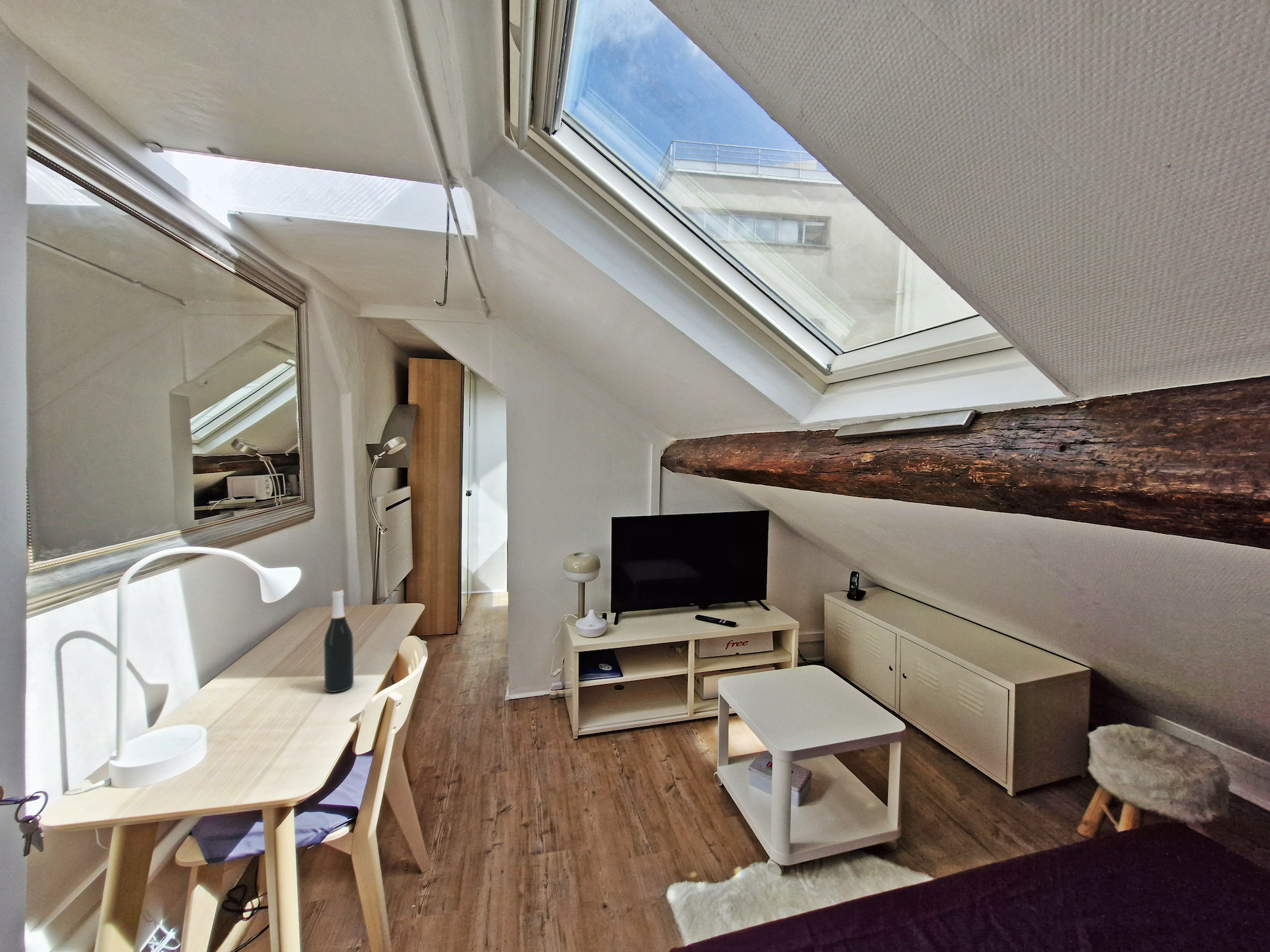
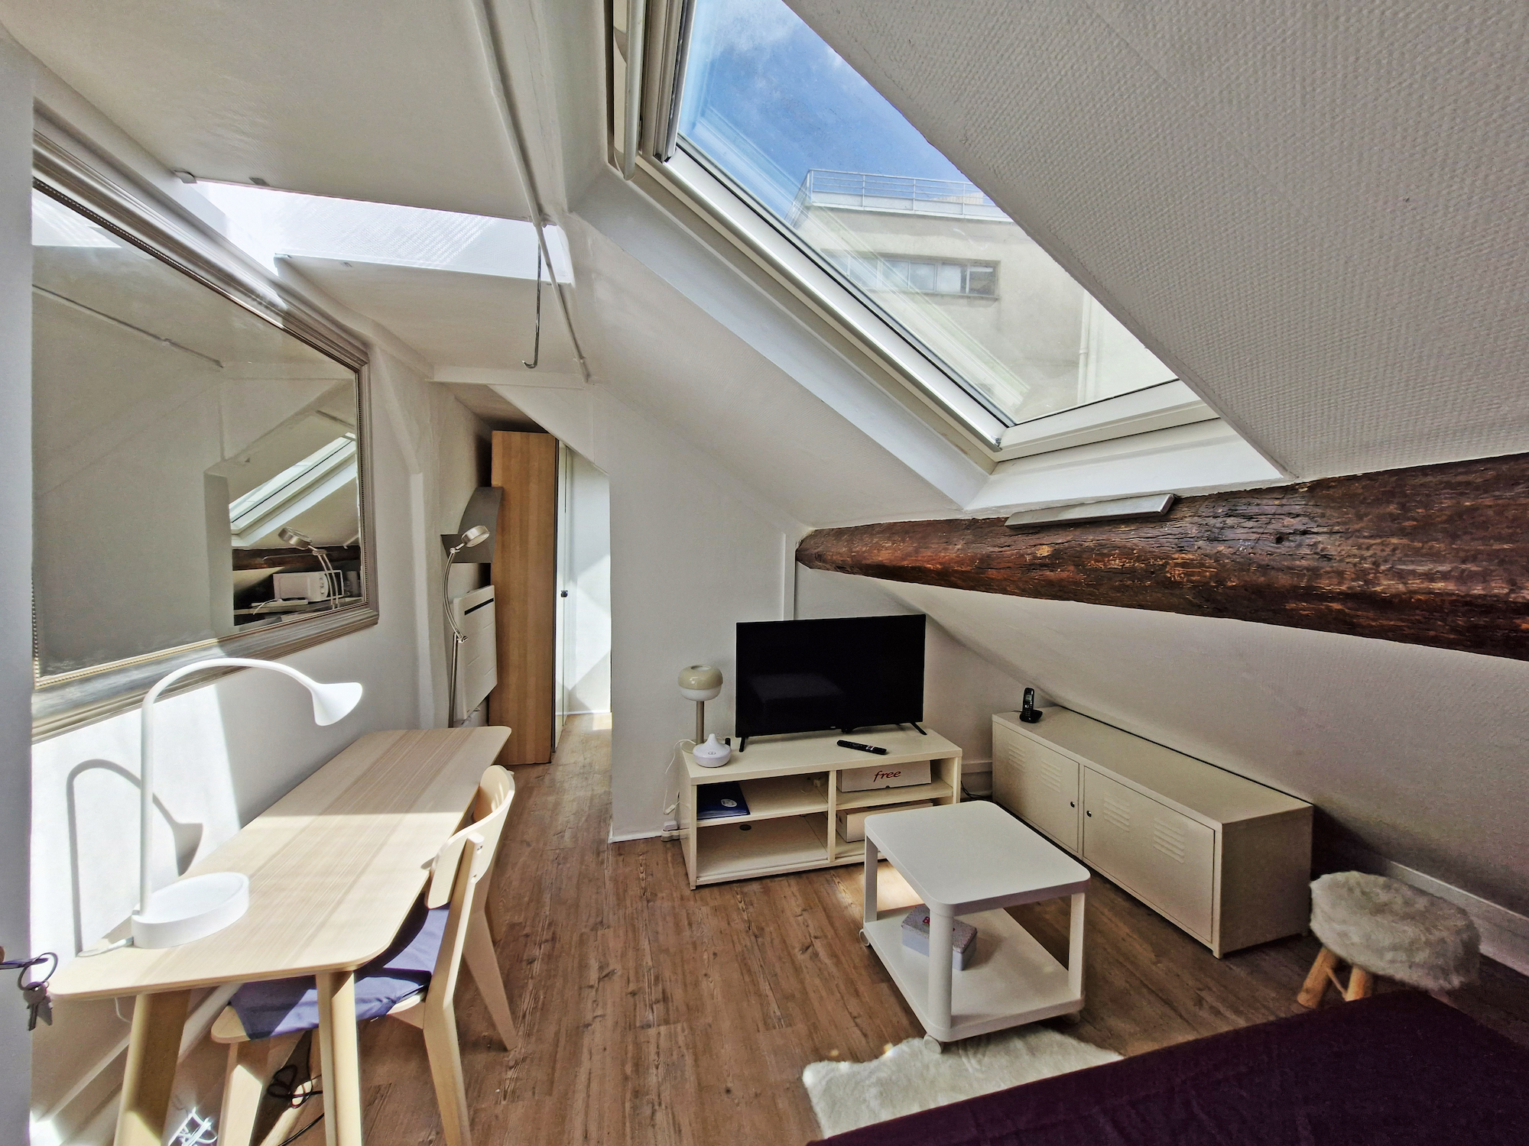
- wine bottle [323,588,354,693]
